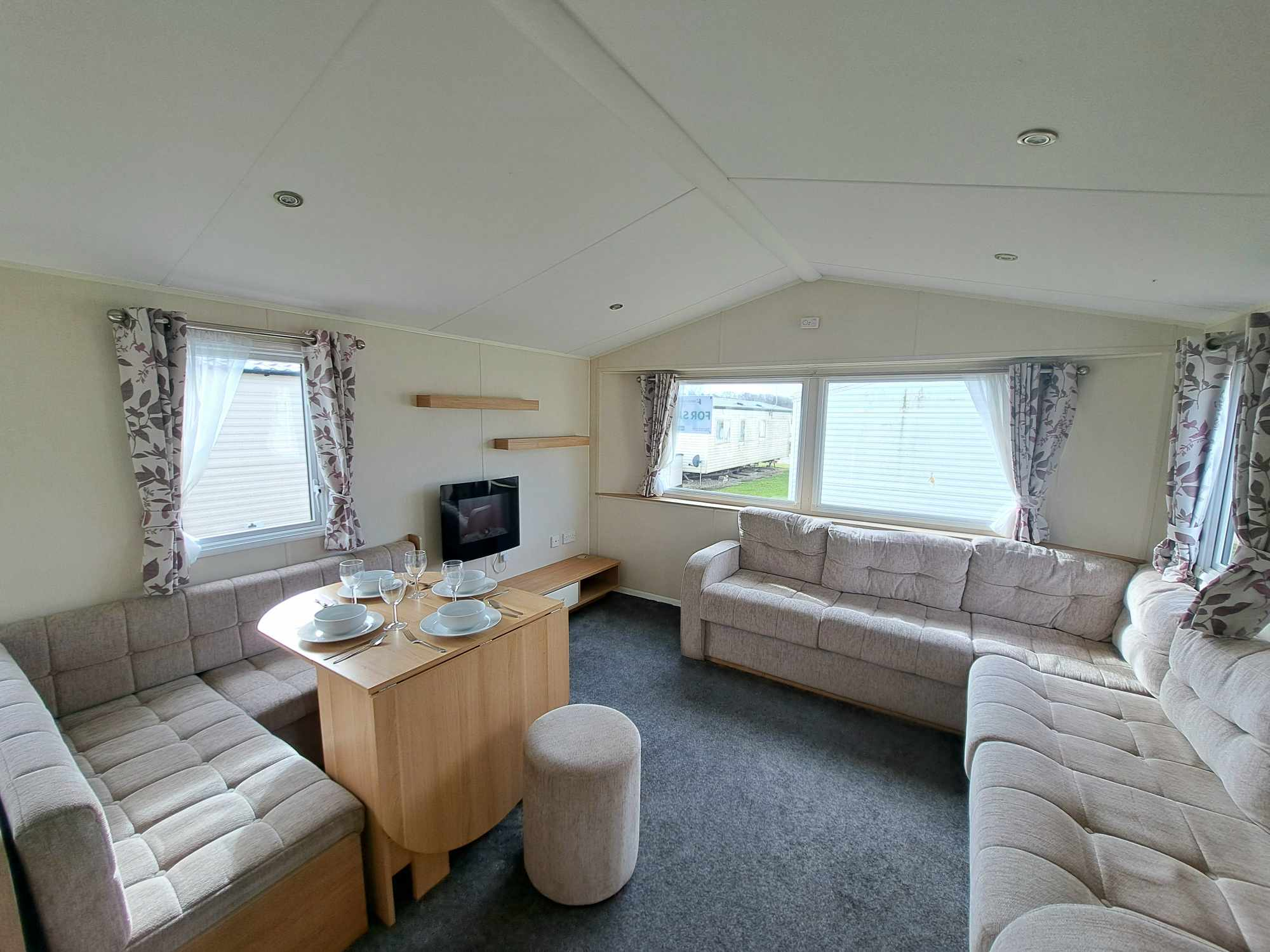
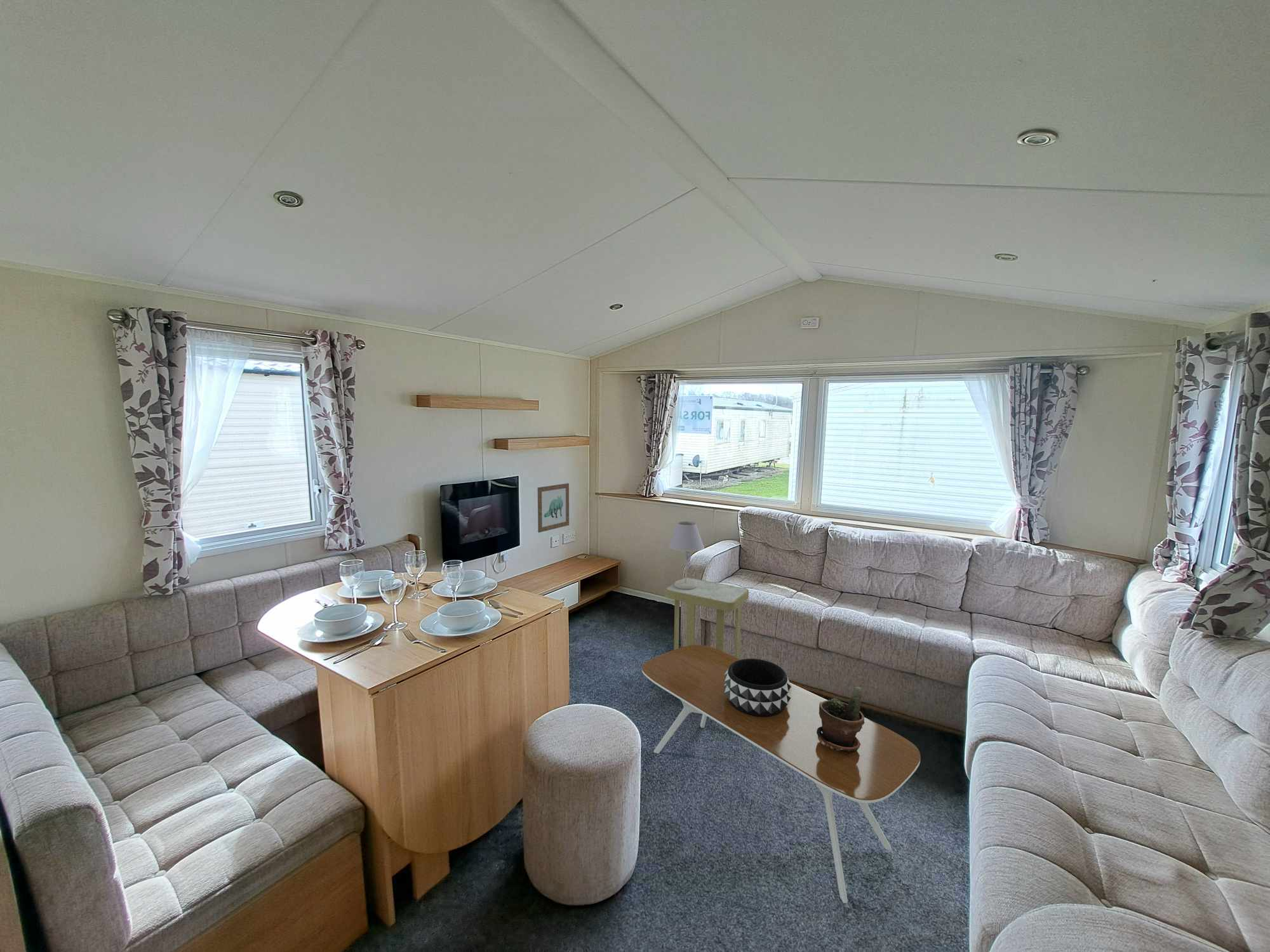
+ potted plant [817,686,865,752]
+ wall art [537,482,570,533]
+ side table [664,577,749,659]
+ coffee table [641,644,921,904]
+ decorative bowl [724,658,791,717]
+ table lamp [668,521,705,590]
